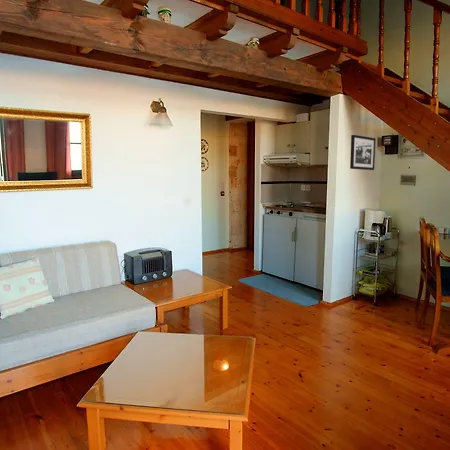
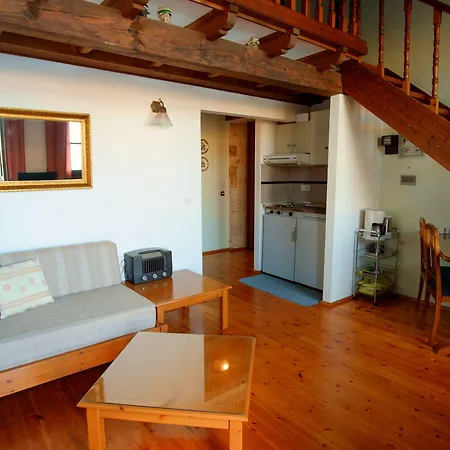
- picture frame [349,134,377,171]
